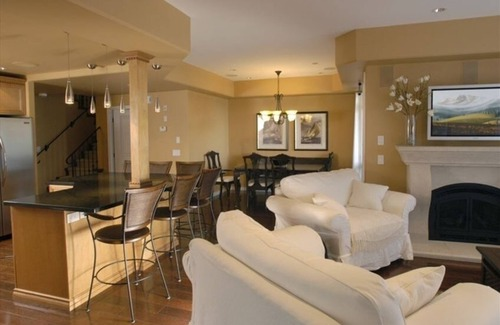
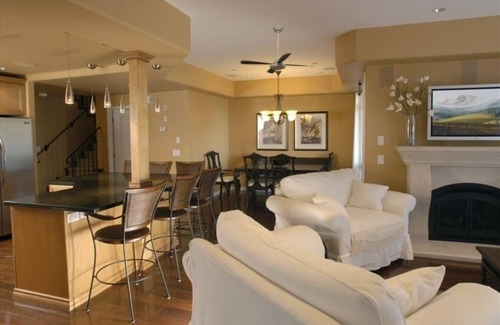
+ ceiling fan [239,25,315,75]
